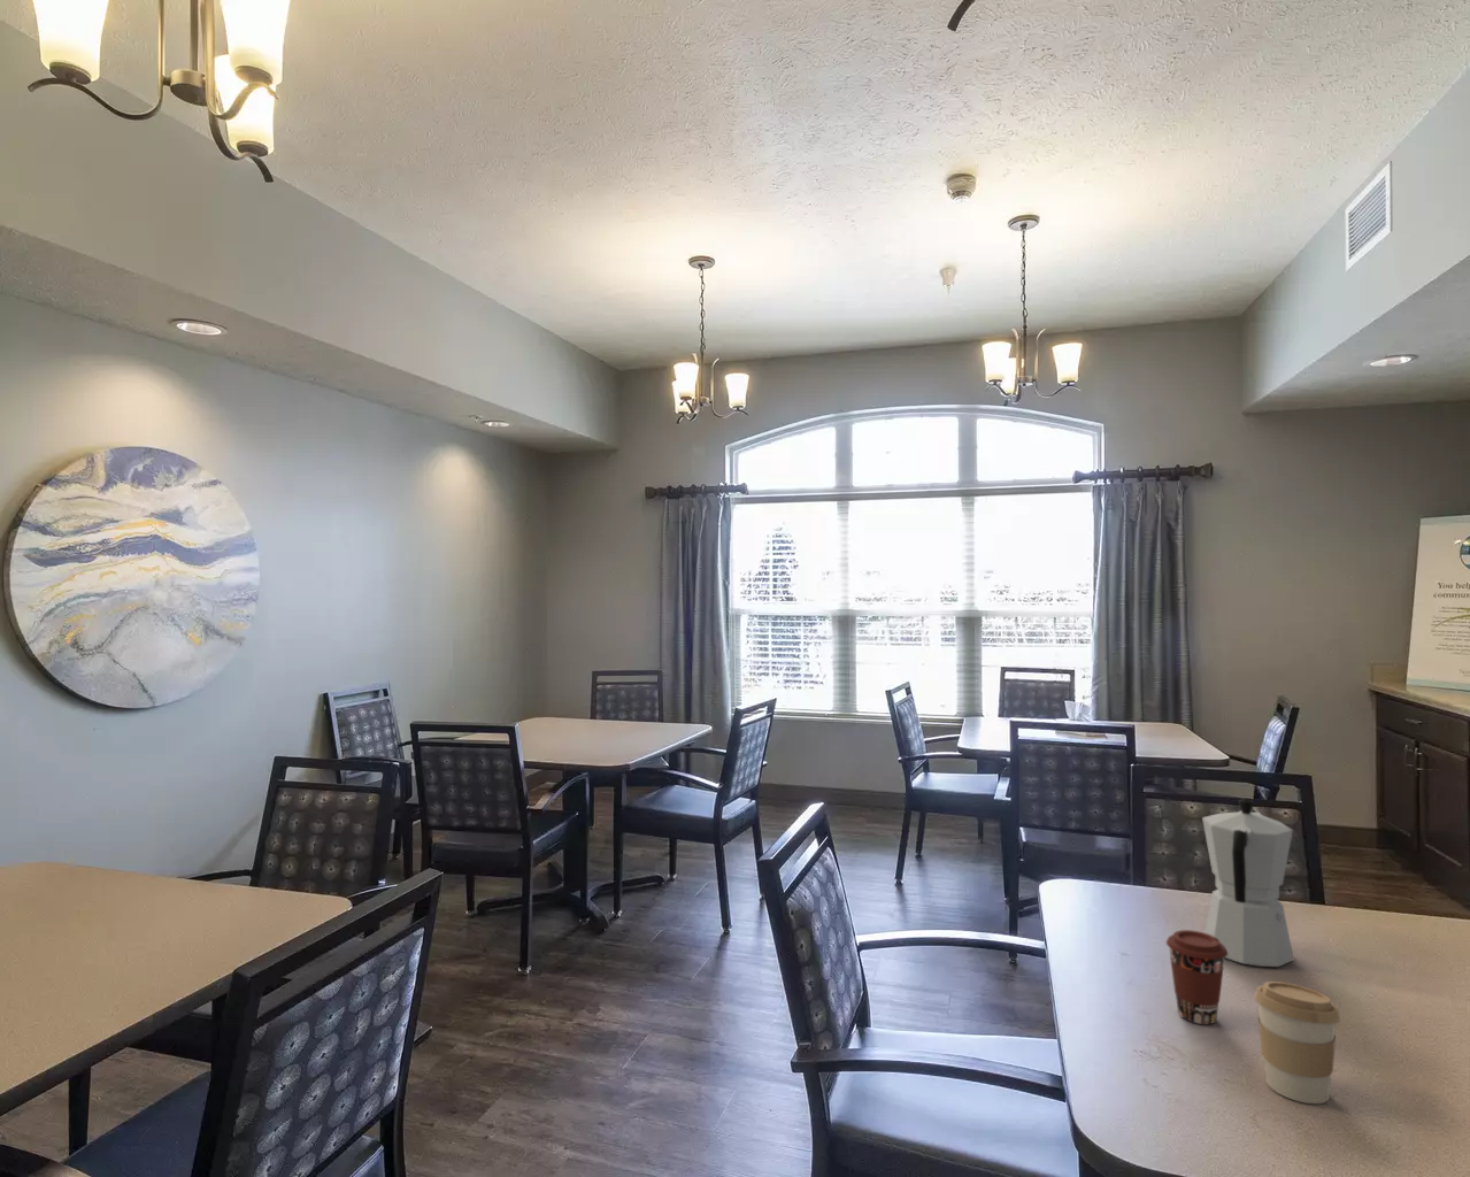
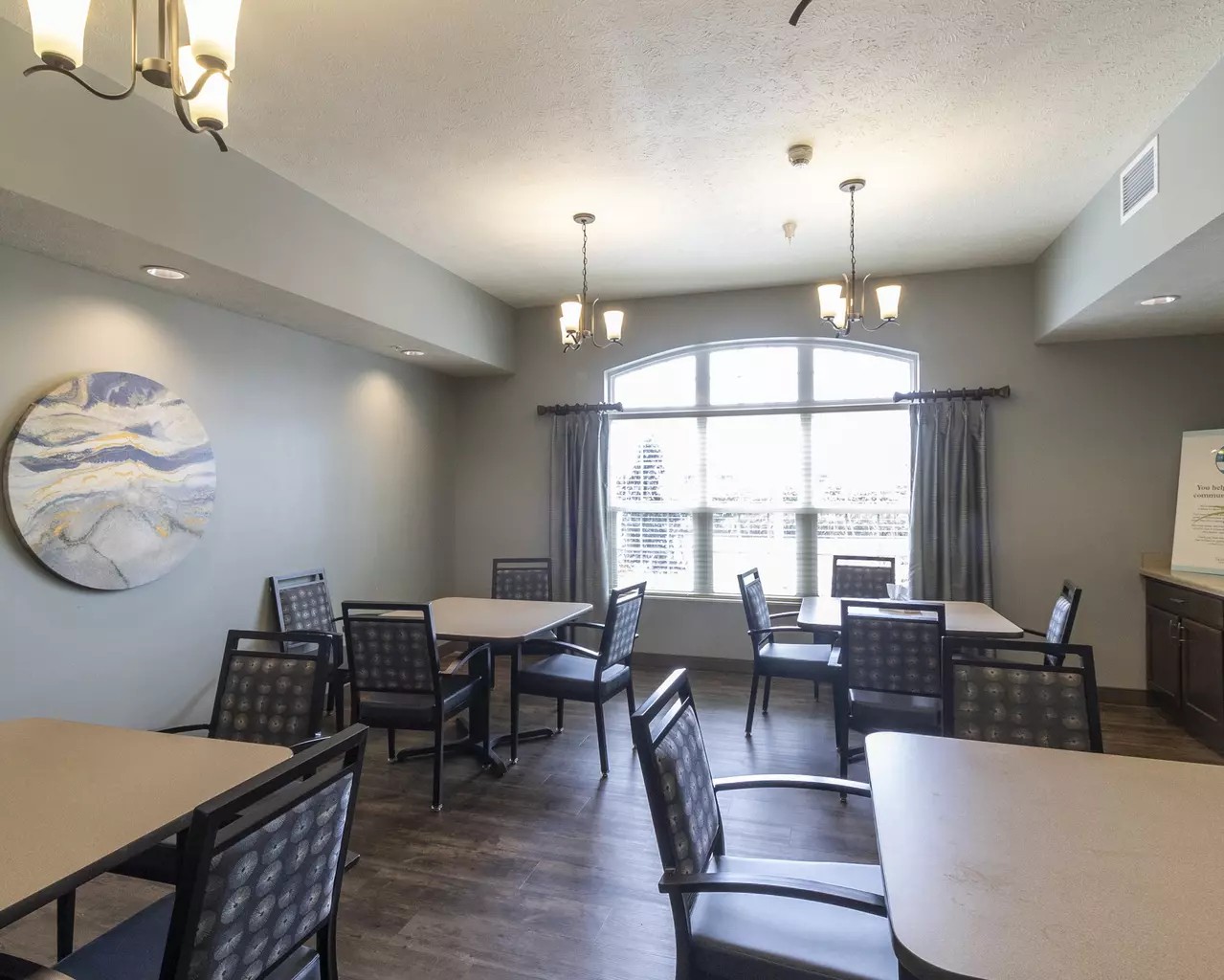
- coffee cup [1253,980,1341,1105]
- coffee cup [1165,928,1227,1026]
- moka pot [1201,797,1296,968]
